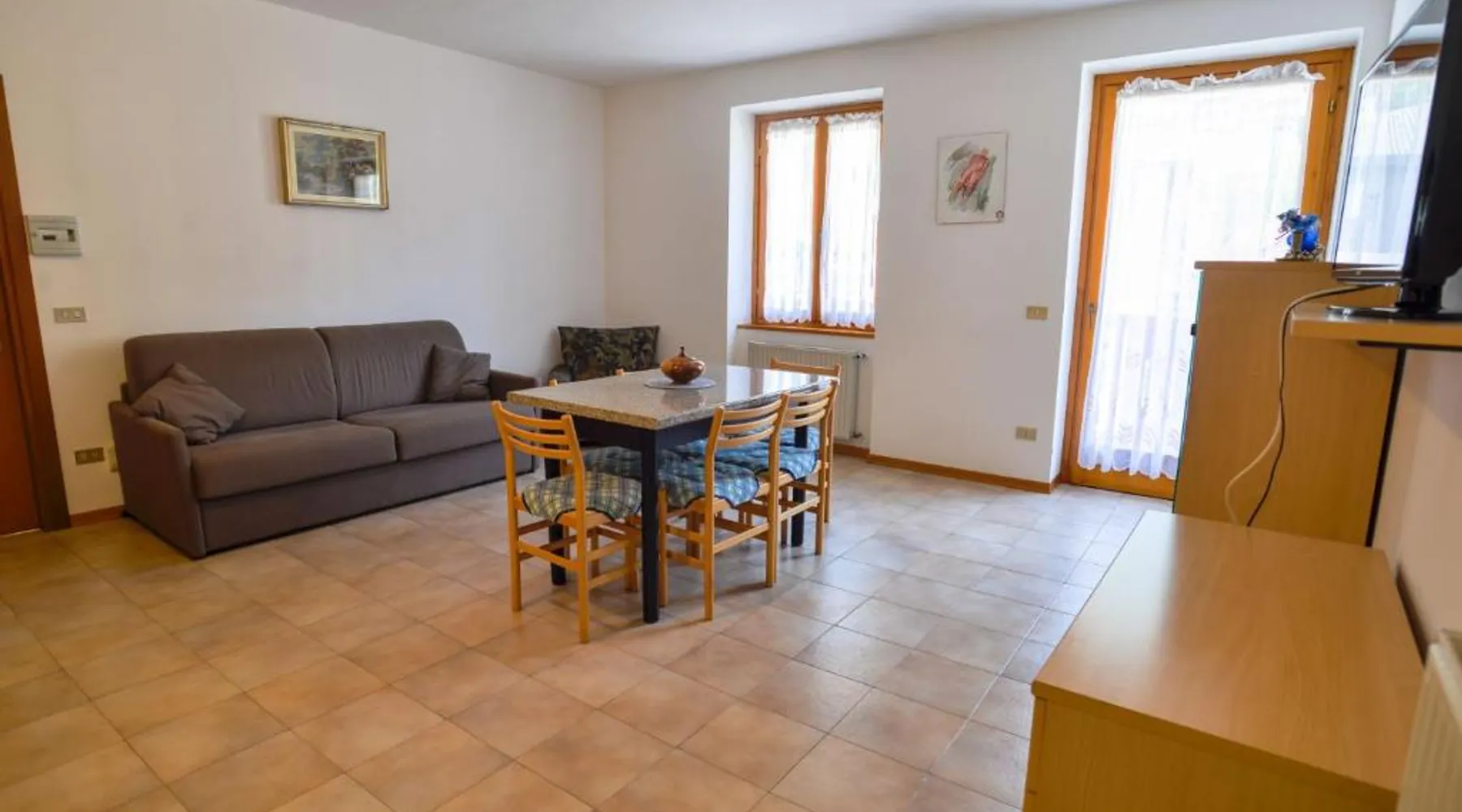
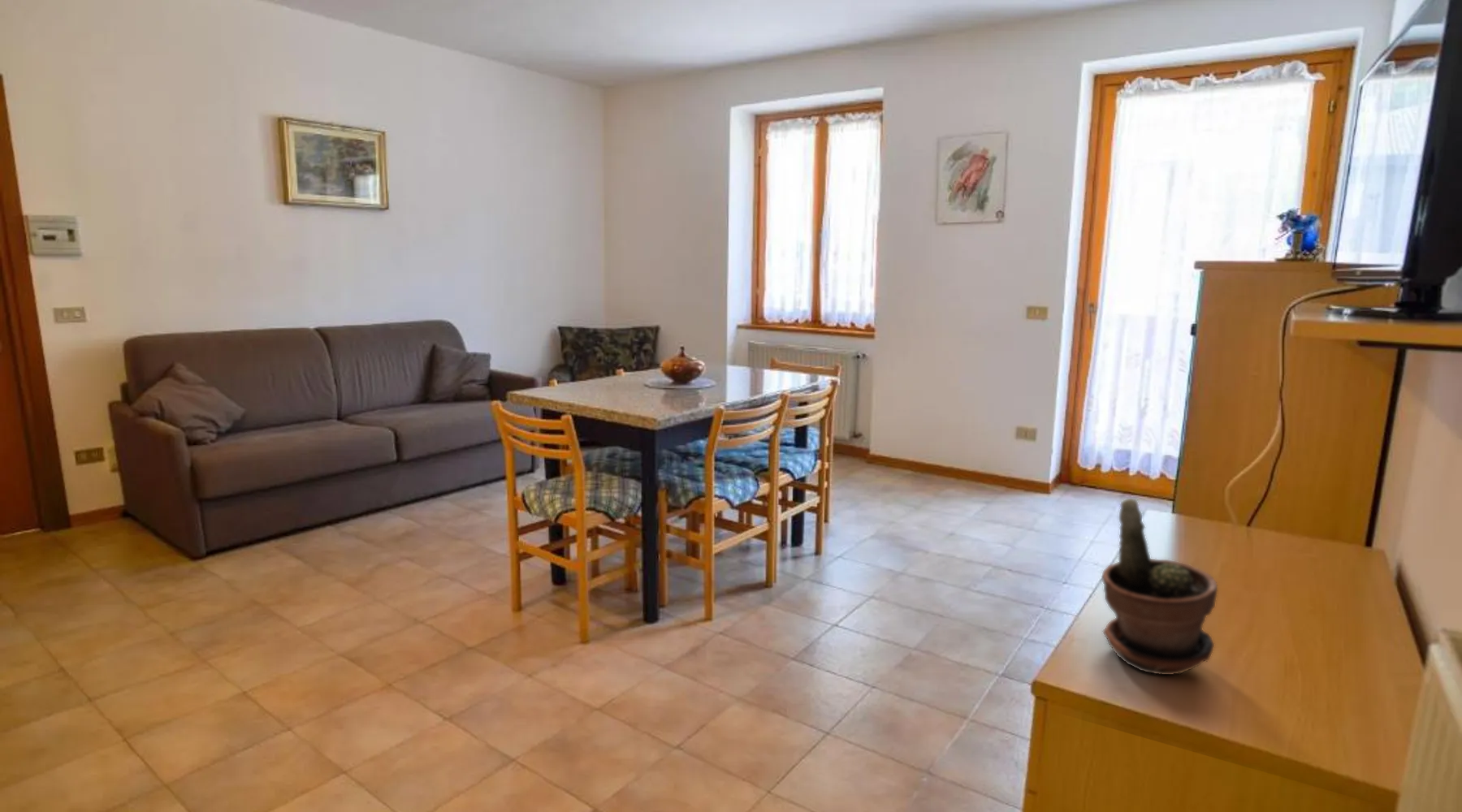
+ potted plant [1101,498,1218,676]
